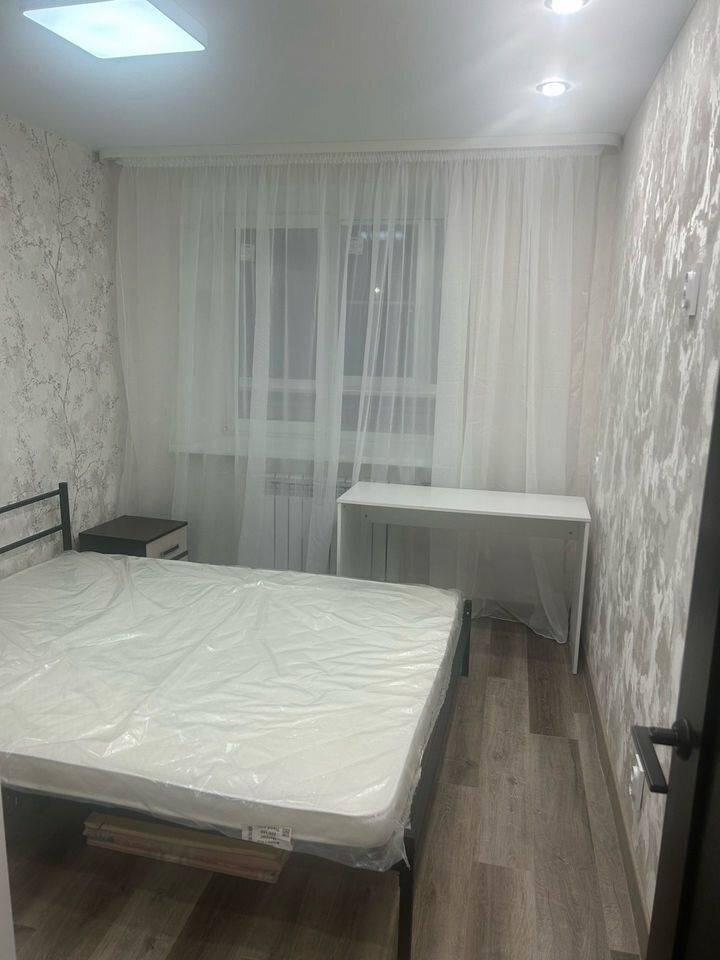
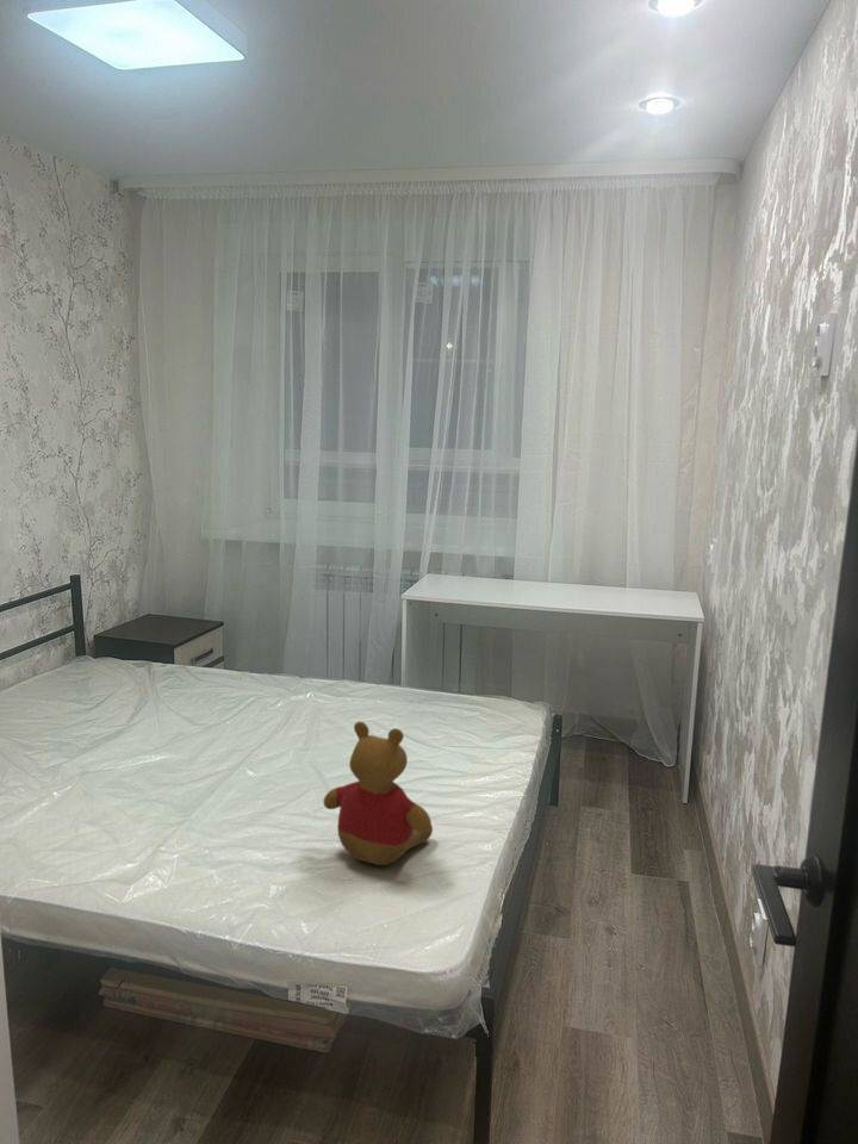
+ teddy bear [323,721,434,866]
